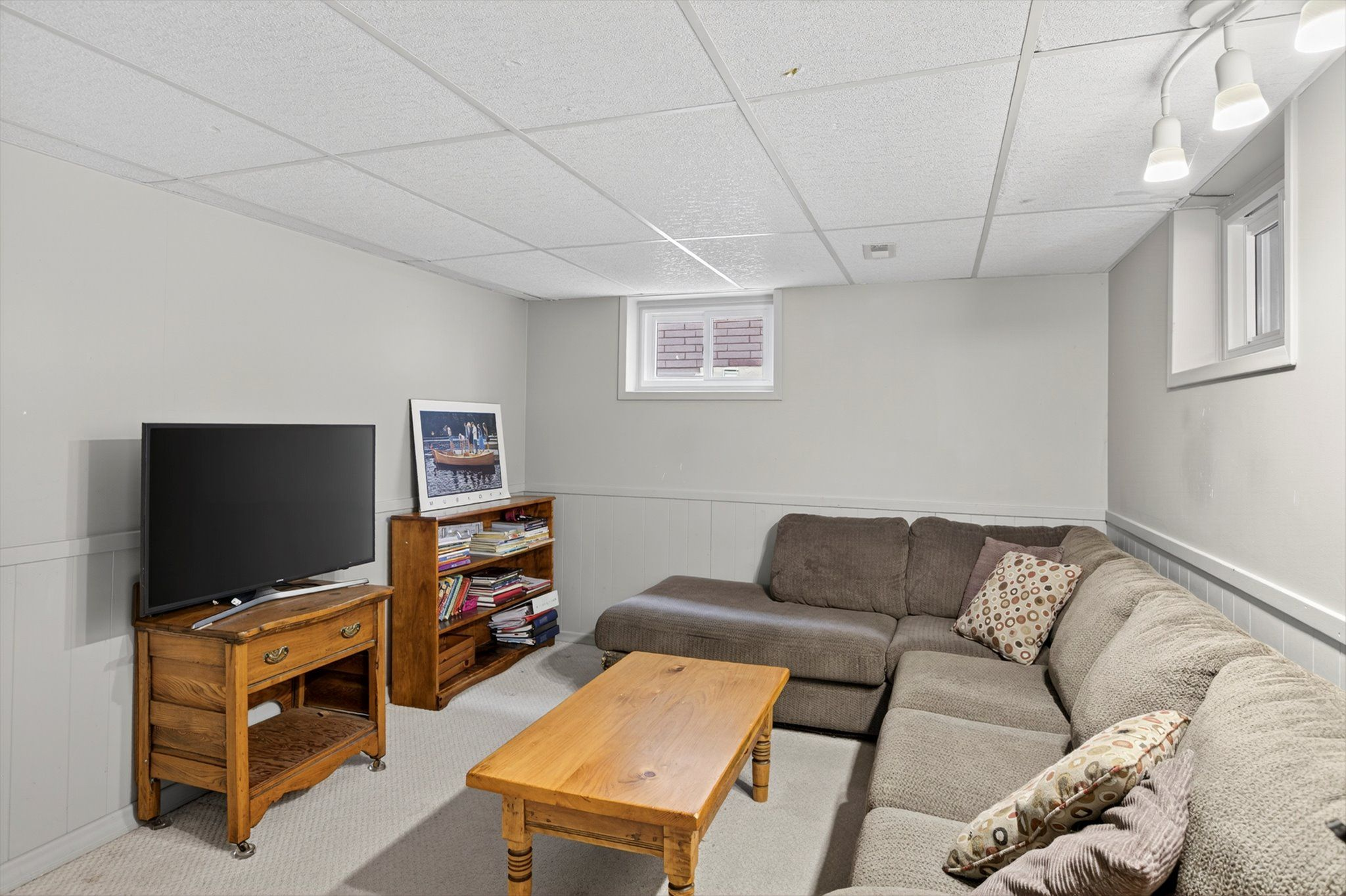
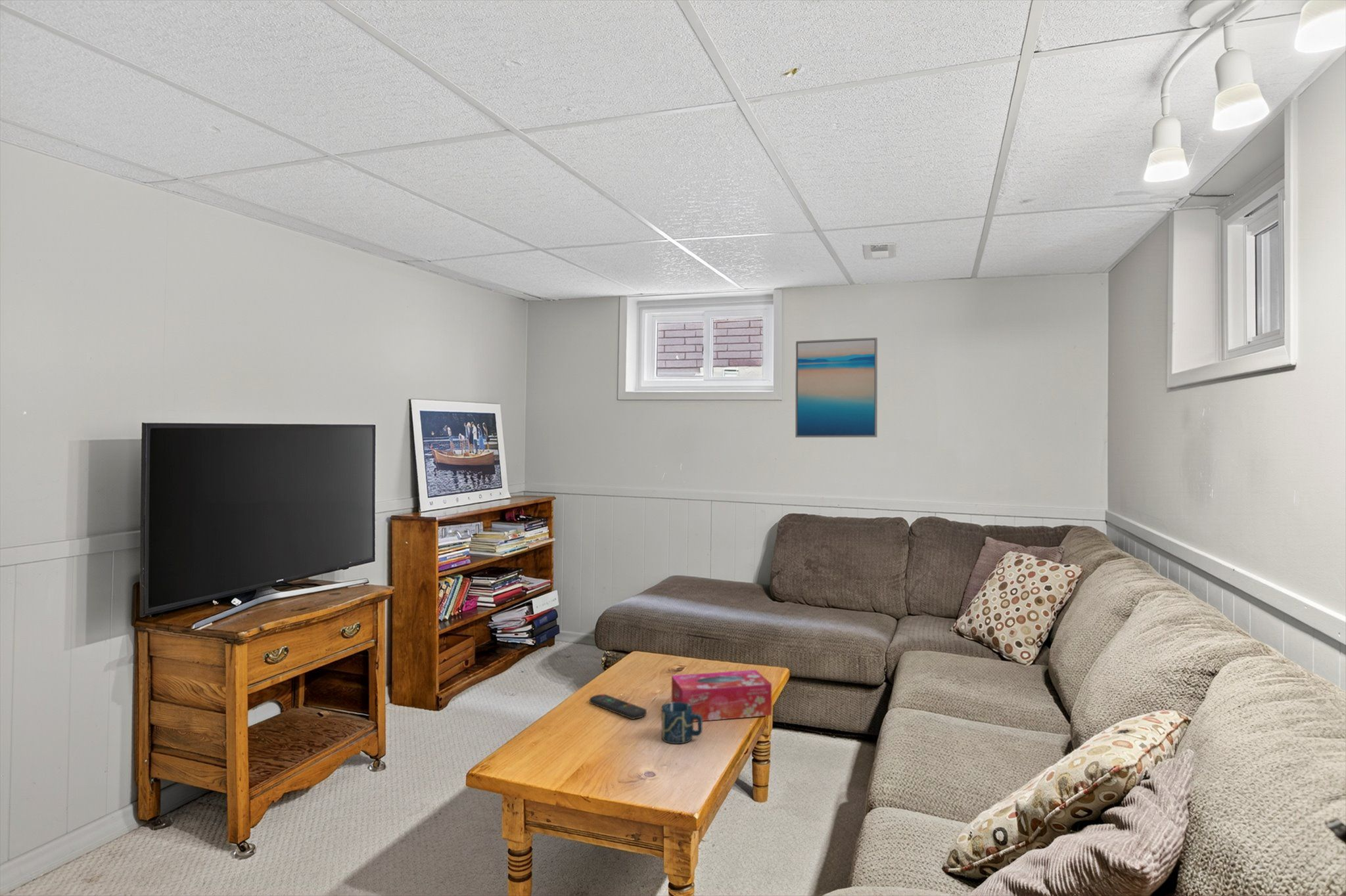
+ tissue box [671,669,772,723]
+ remote control [589,694,647,720]
+ cup [661,702,703,744]
+ wall art [795,337,878,438]
